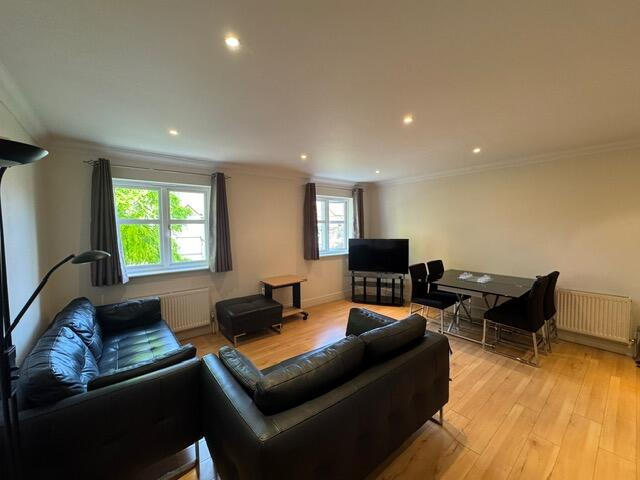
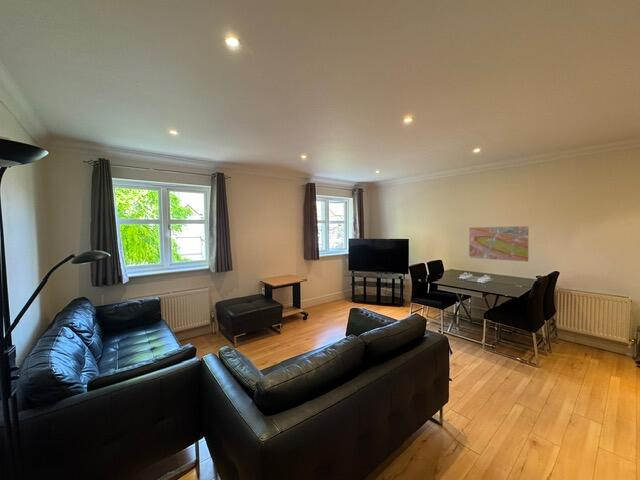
+ terrain map [468,225,530,263]
